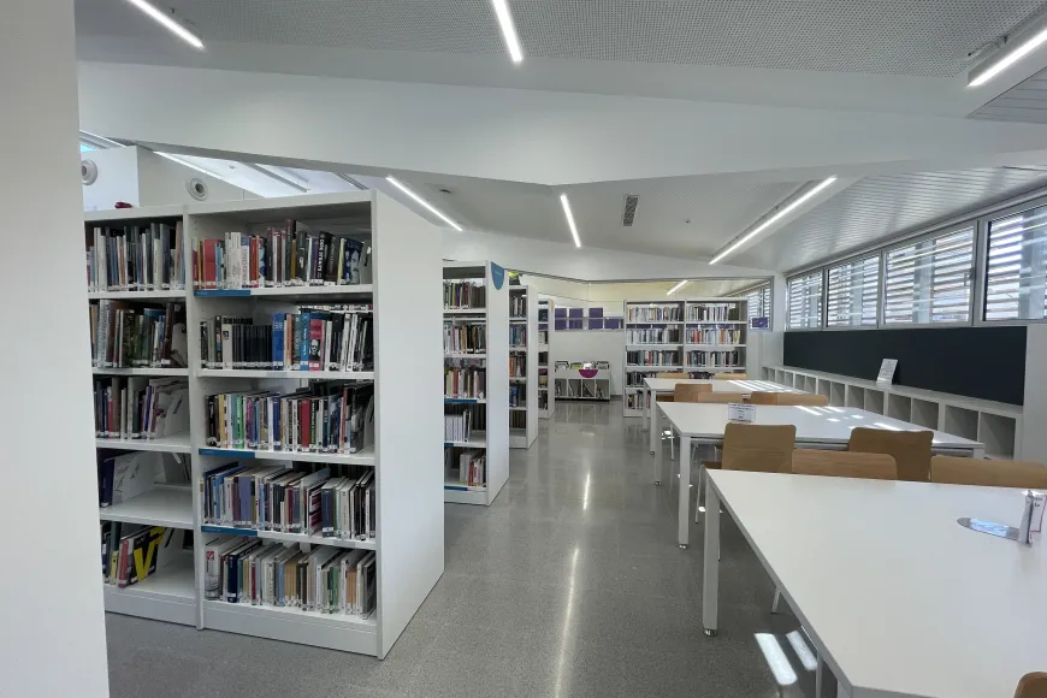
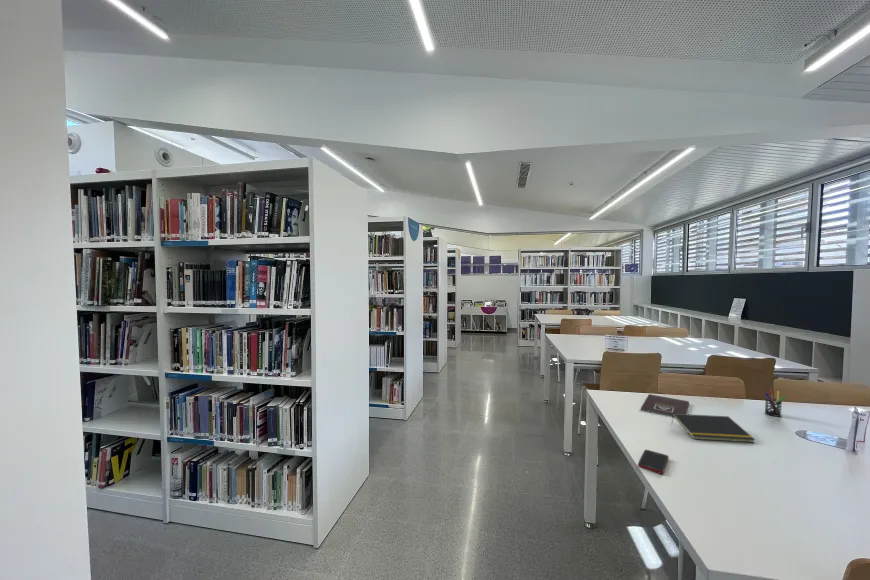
+ book [640,393,690,418]
+ cell phone [637,449,670,475]
+ pen holder [762,389,787,418]
+ notepad [671,413,756,444]
